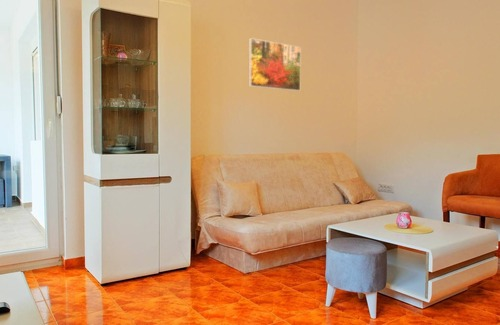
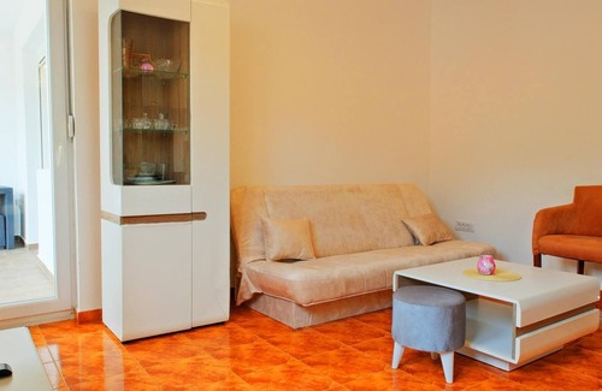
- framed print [248,37,302,92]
